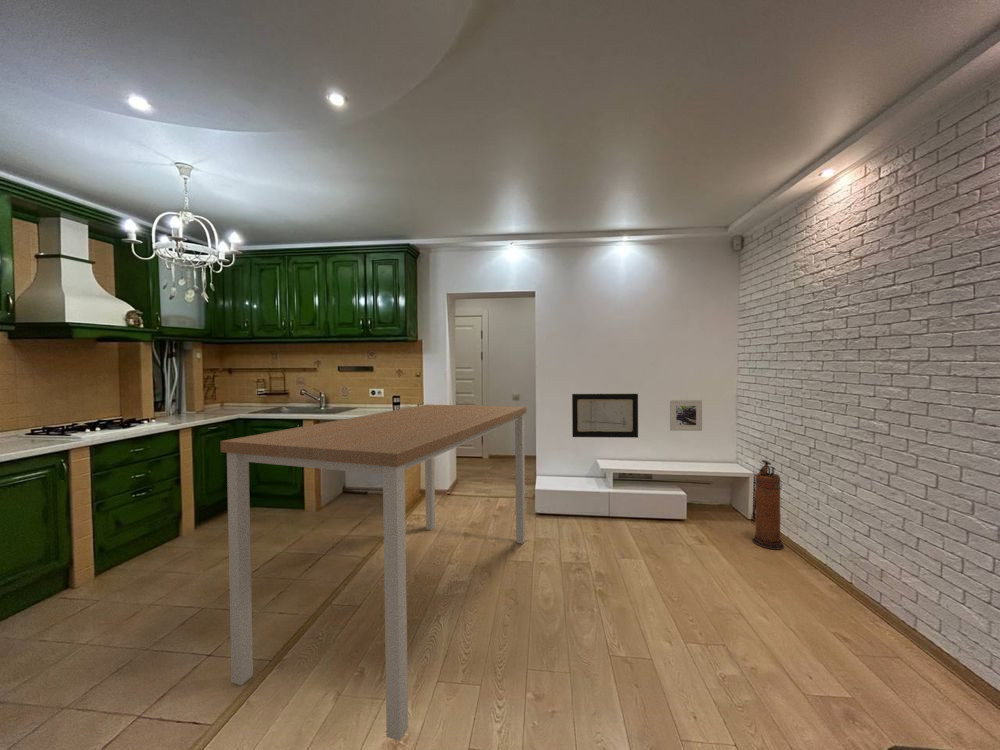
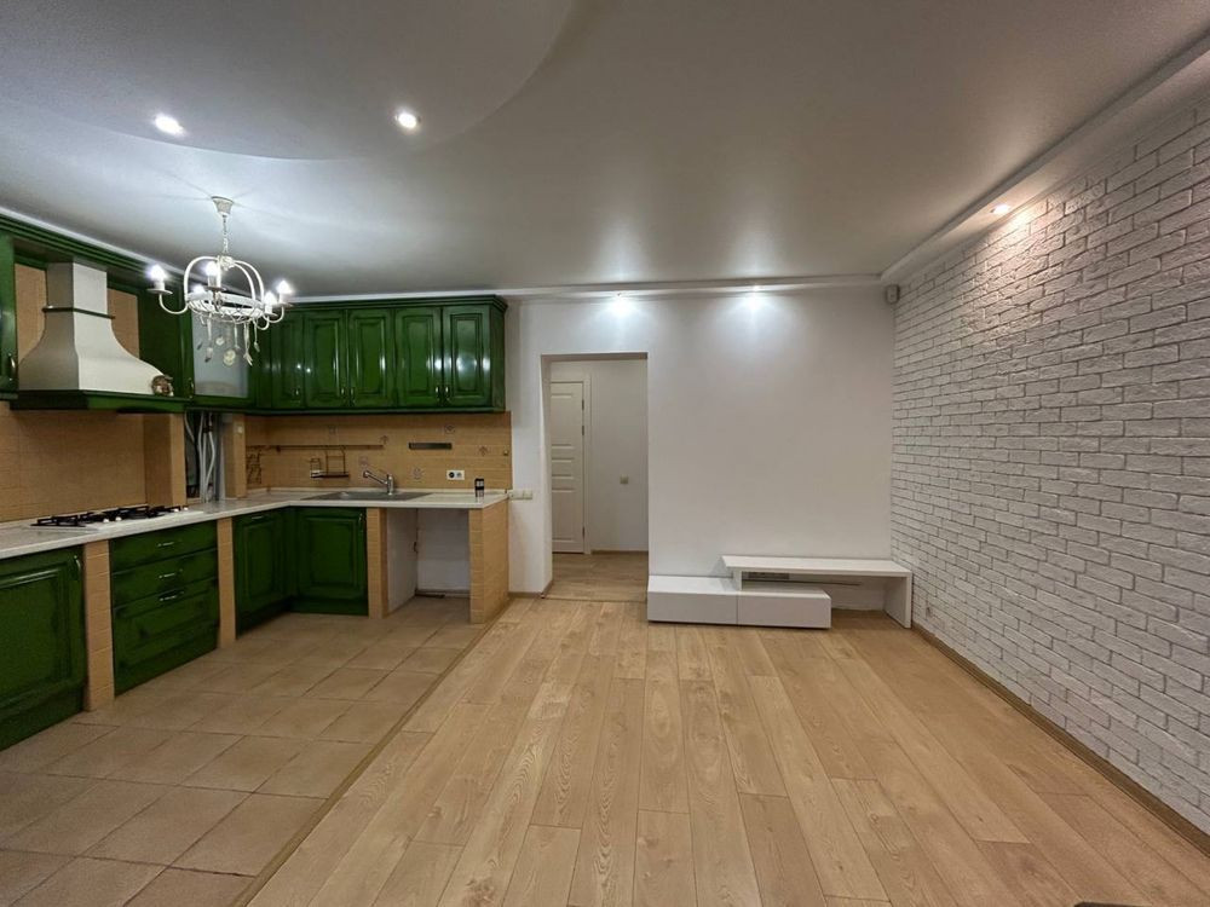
- fire extinguisher [750,459,785,551]
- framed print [669,399,703,432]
- wall art [571,393,639,439]
- dining table [220,403,527,742]
